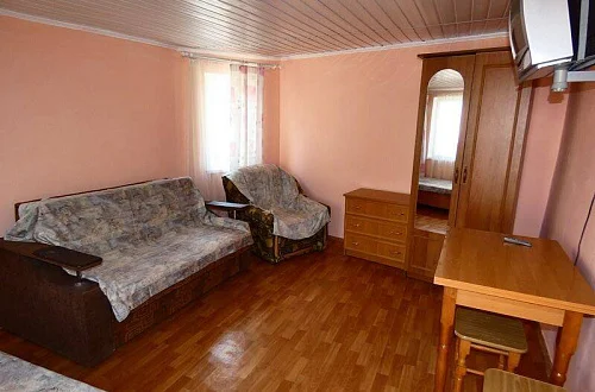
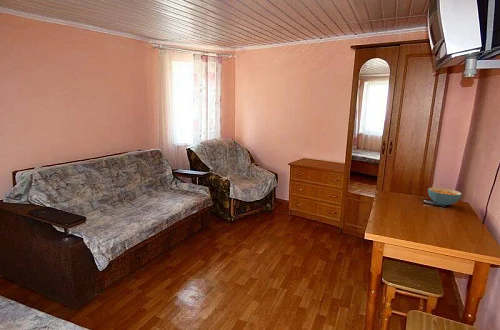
+ cereal bowl [427,186,463,207]
